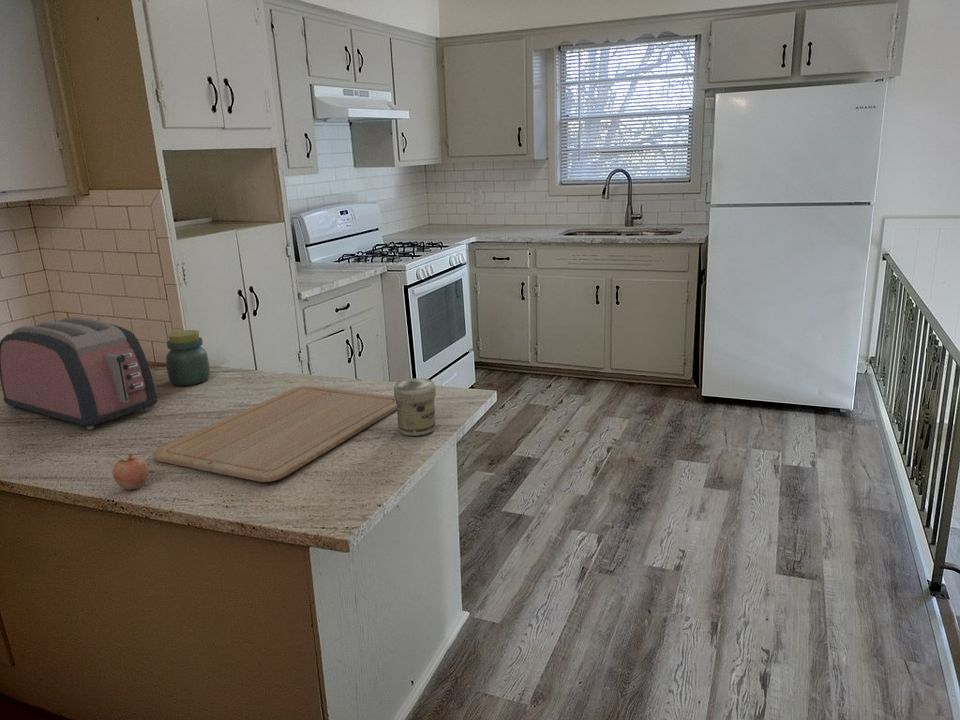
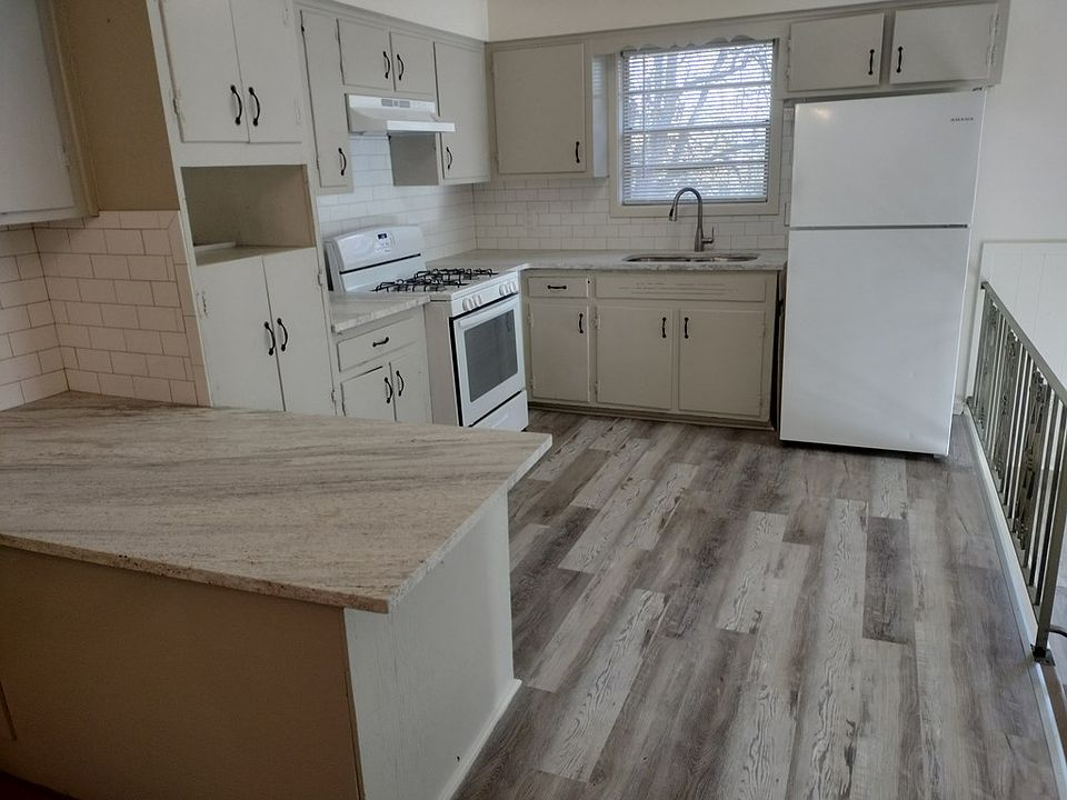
- chopping board [153,385,397,483]
- jar [393,377,437,437]
- fruit [108,452,150,491]
- jar [165,329,211,386]
- toaster [0,316,159,430]
